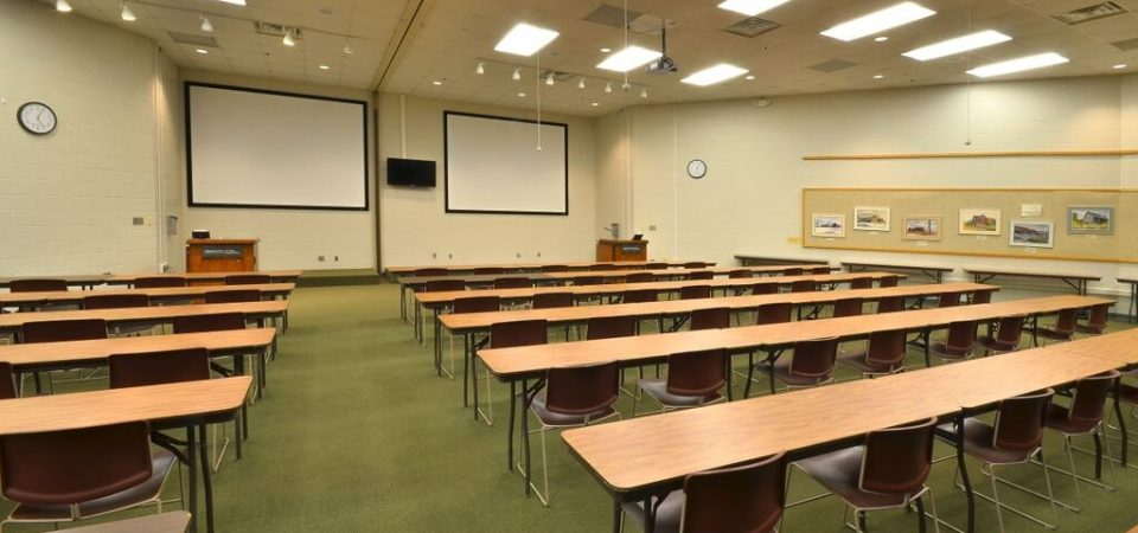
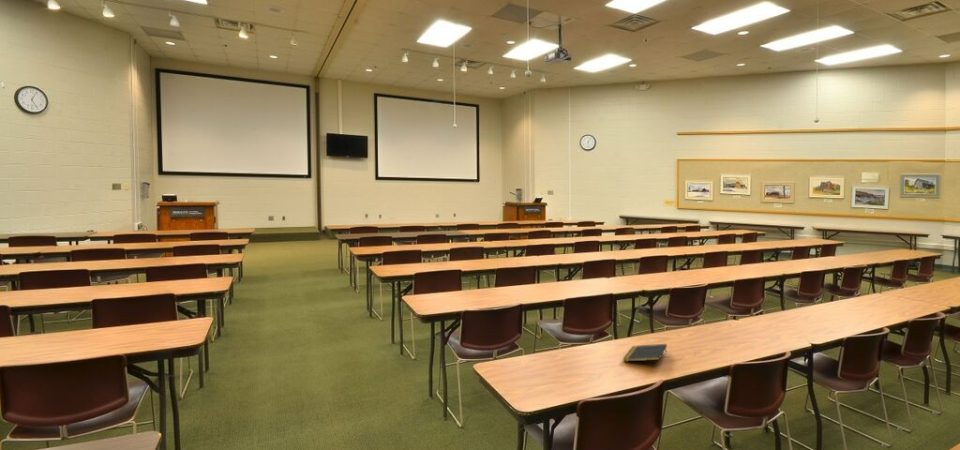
+ notepad [622,343,668,363]
